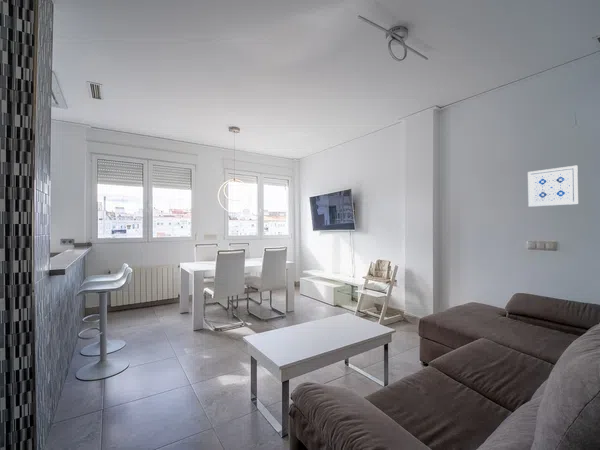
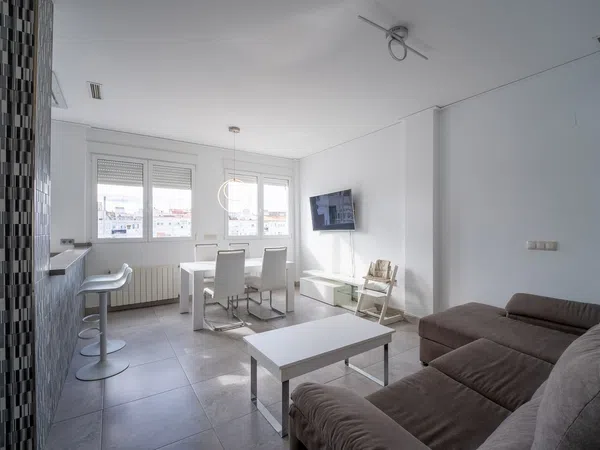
- wall art [527,165,579,208]
